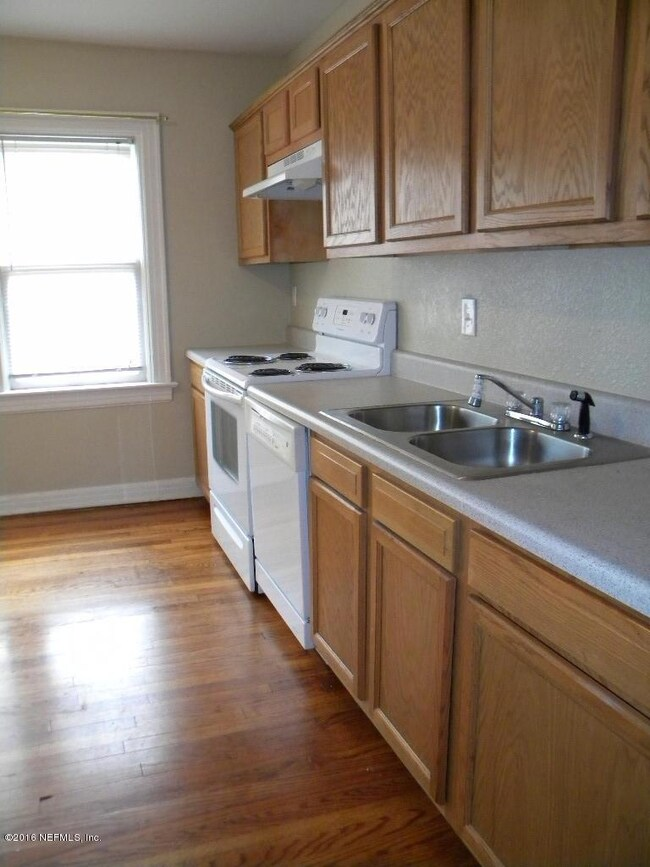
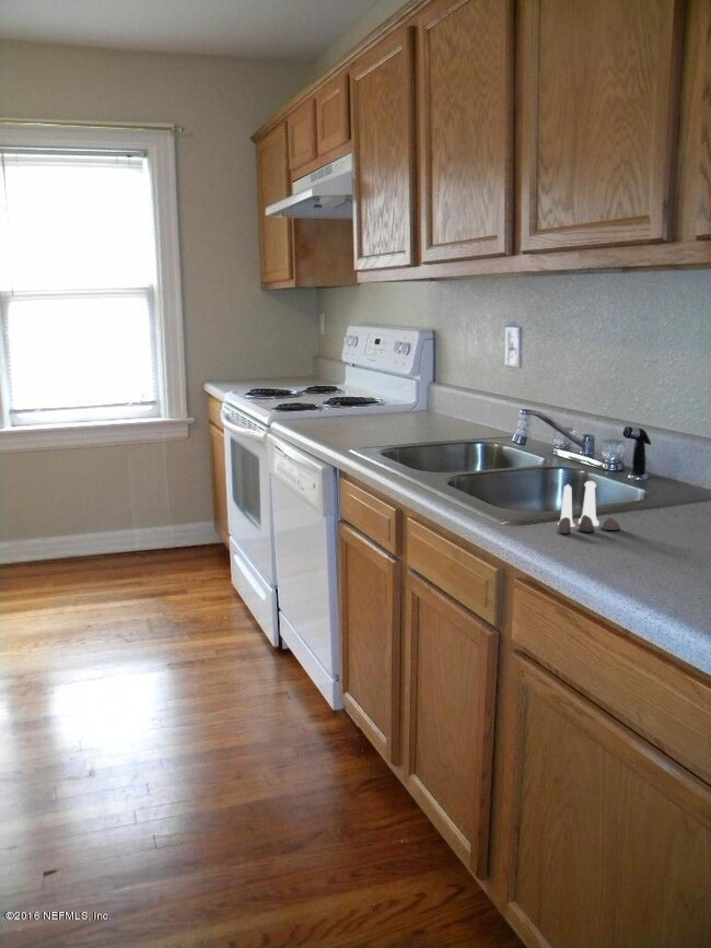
+ salt and pepper shaker set [556,480,621,535]
